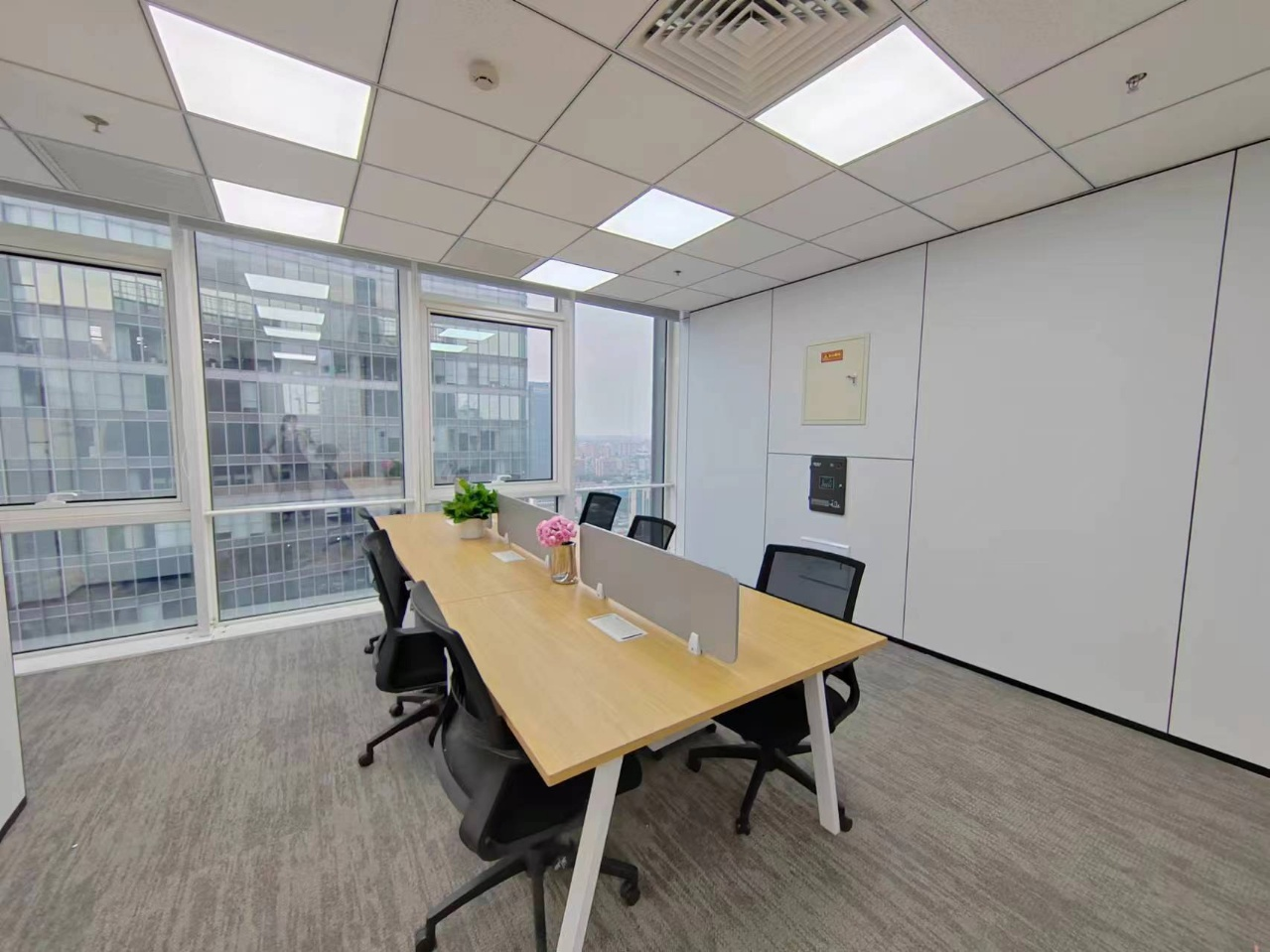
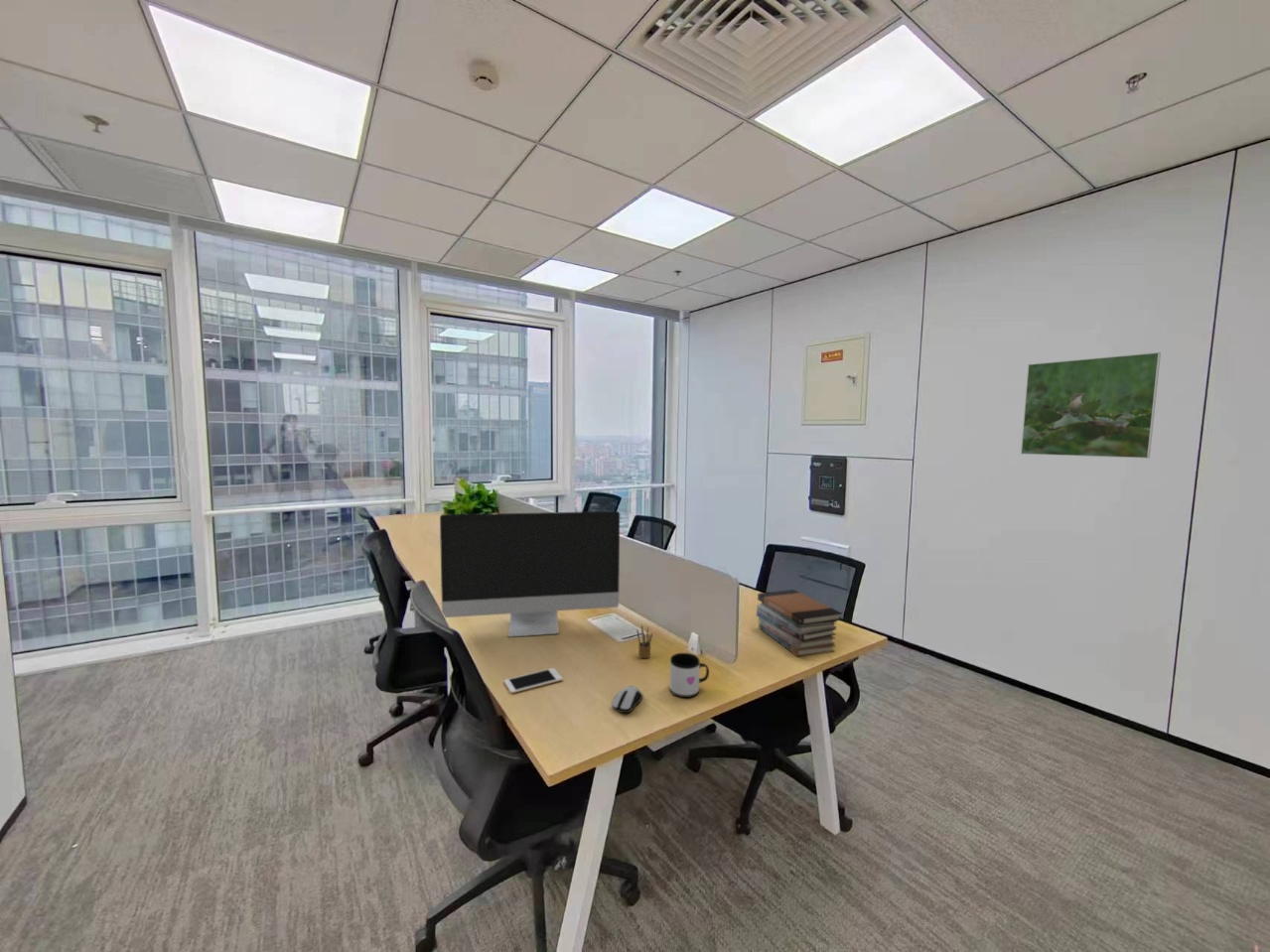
+ pencil box [635,623,653,659]
+ mug [669,652,710,699]
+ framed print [1020,351,1162,460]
+ book stack [756,589,843,657]
+ cell phone [503,667,564,695]
+ computer mouse [611,685,643,714]
+ computer monitor [439,510,621,638]
